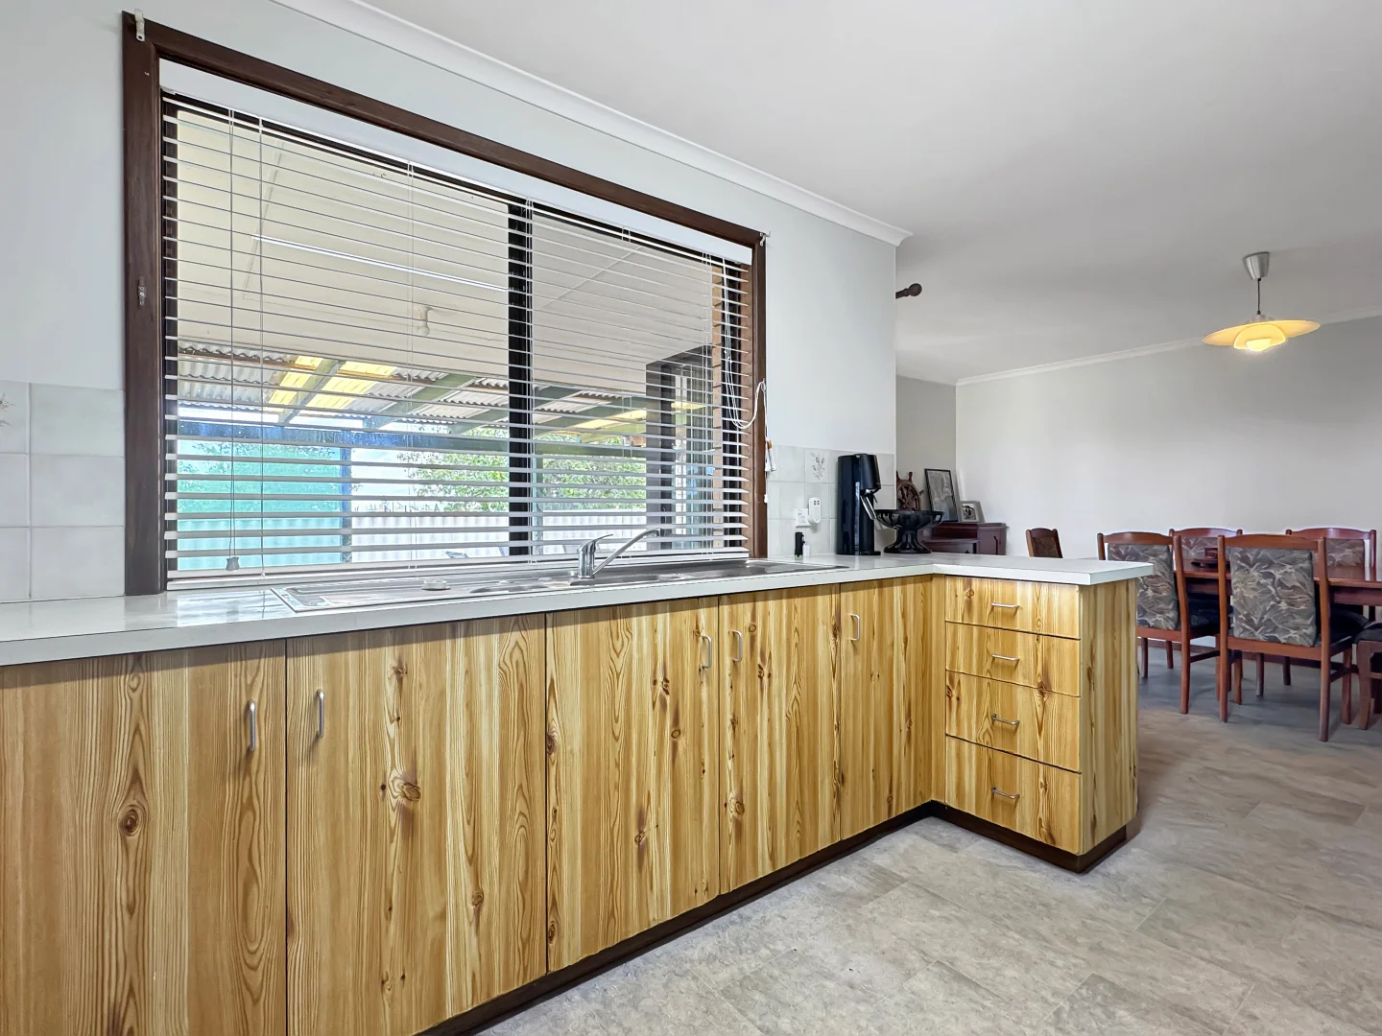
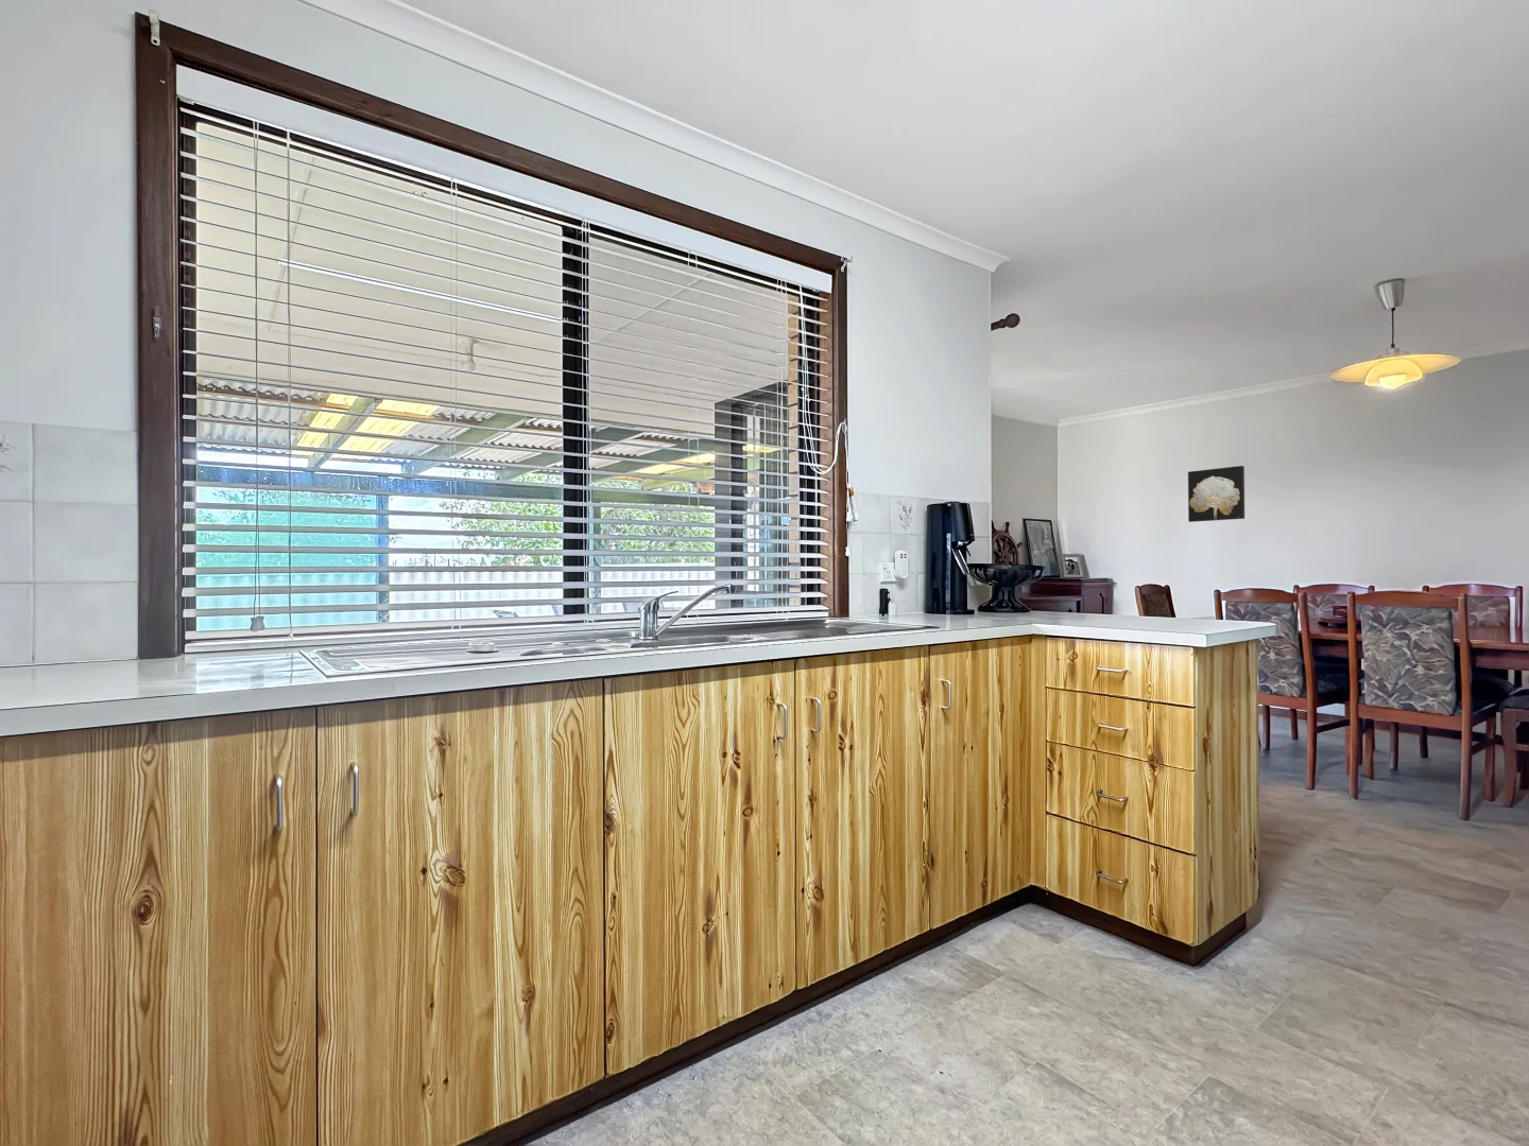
+ wall art [1187,465,1246,524]
